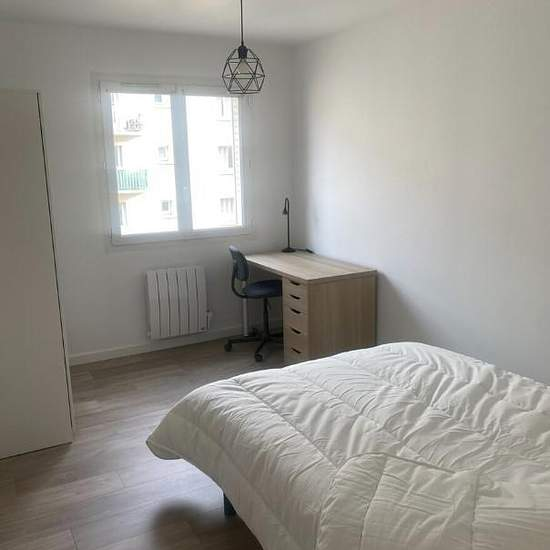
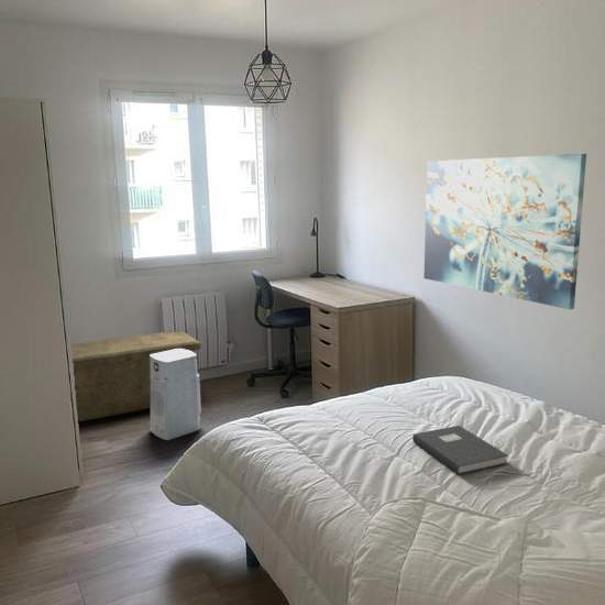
+ storage bench [70,330,202,424]
+ wall art [422,153,587,310]
+ book [411,425,509,475]
+ air purifier [148,349,202,441]
